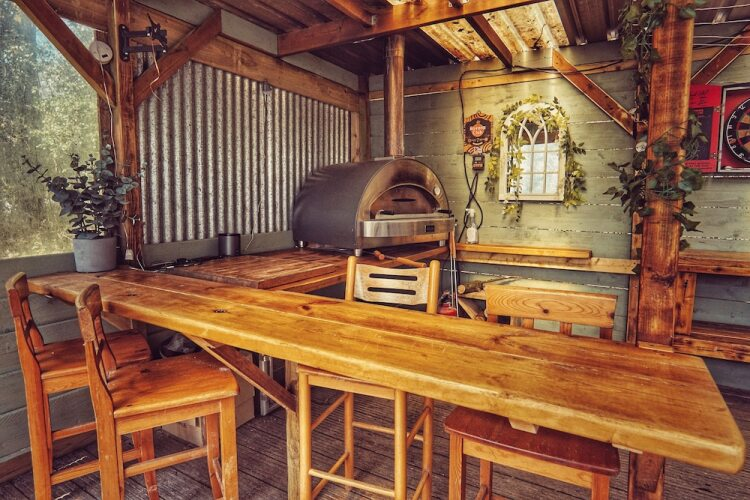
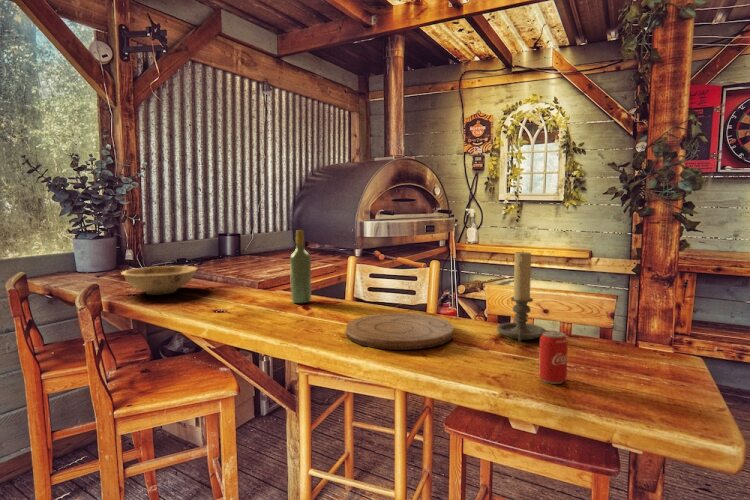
+ beverage can [538,330,569,385]
+ bowl [120,265,198,295]
+ candle holder [496,251,547,344]
+ wine bottle [289,229,312,304]
+ cutting board [345,312,454,351]
